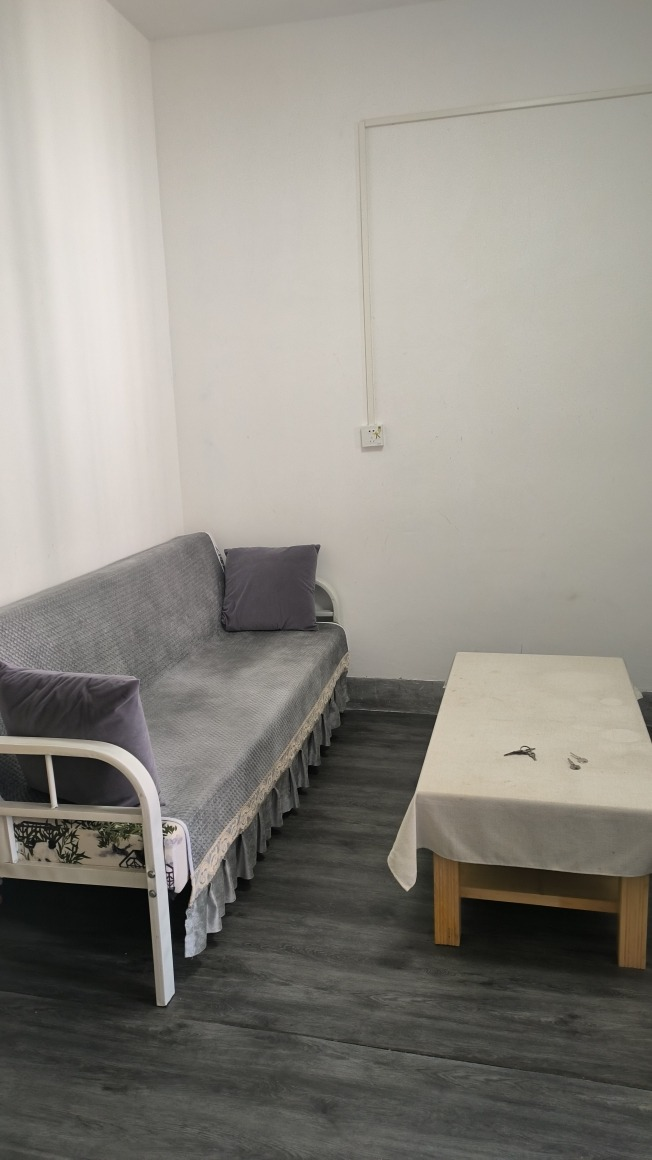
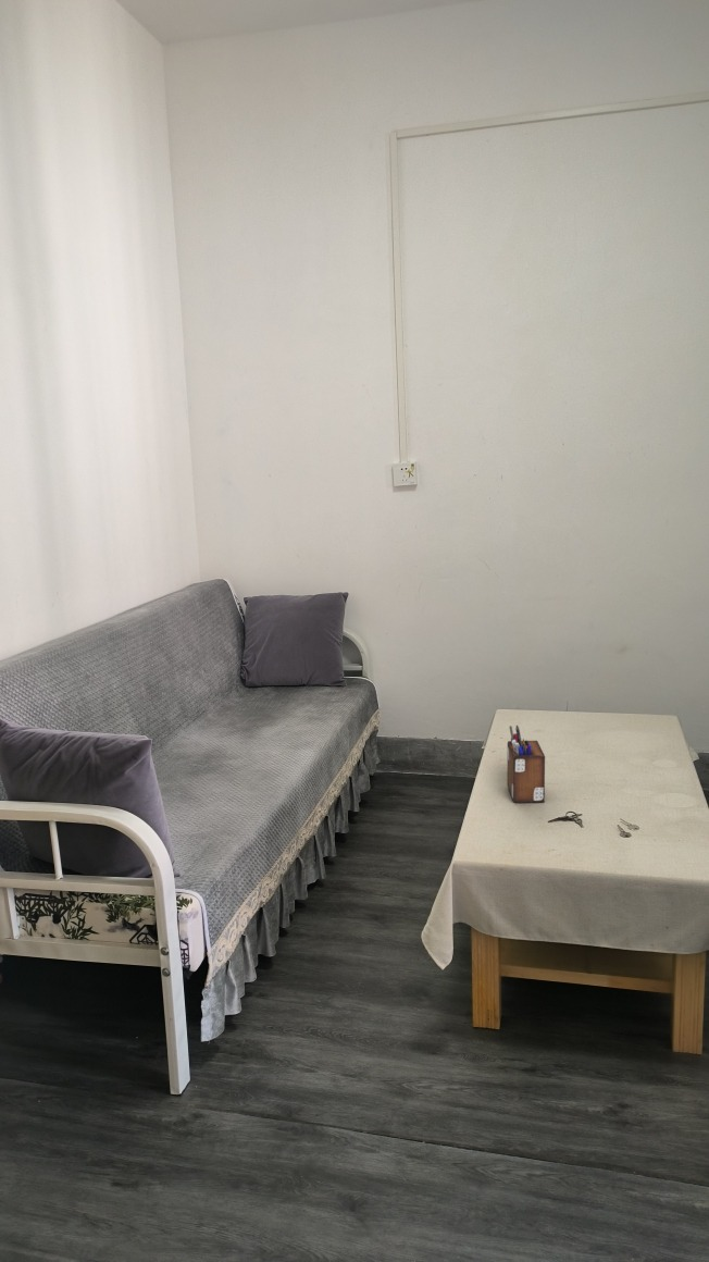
+ desk organizer [507,725,546,804]
